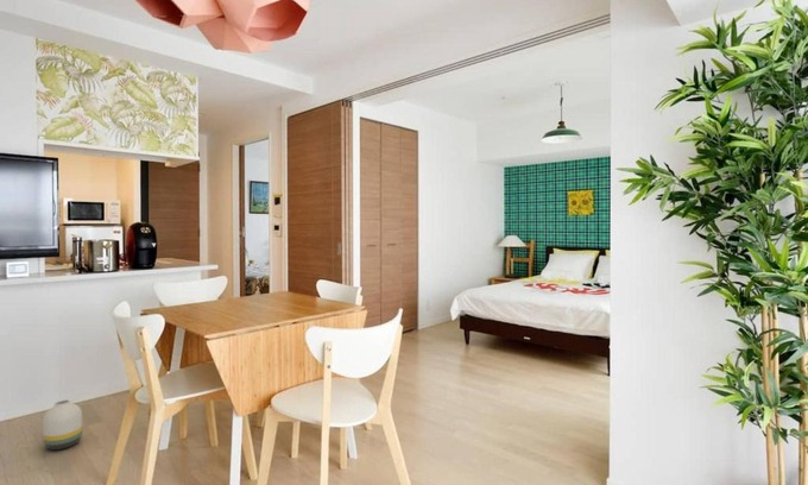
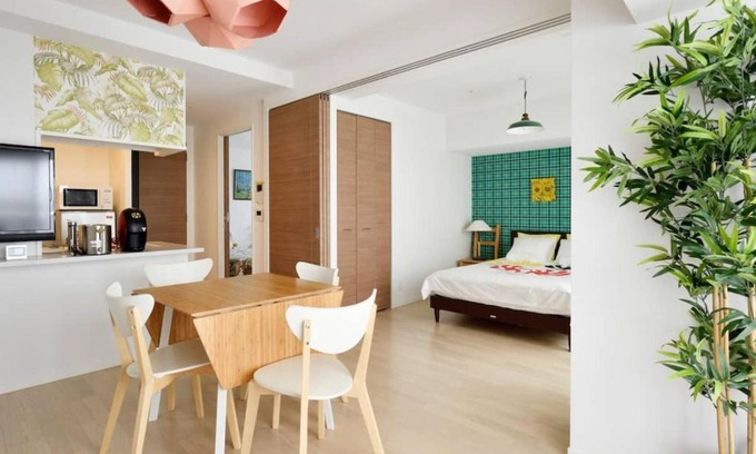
- vase [42,398,83,451]
